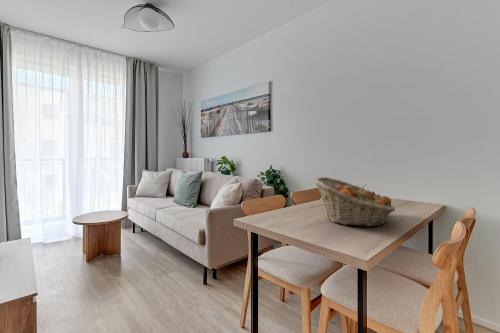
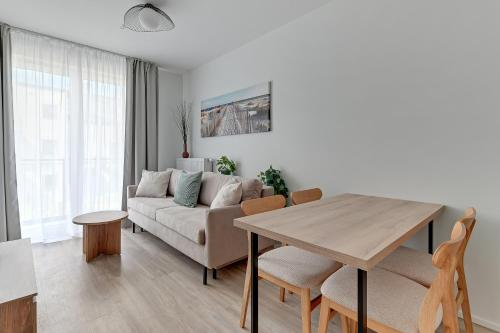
- fruit basket [313,176,396,228]
